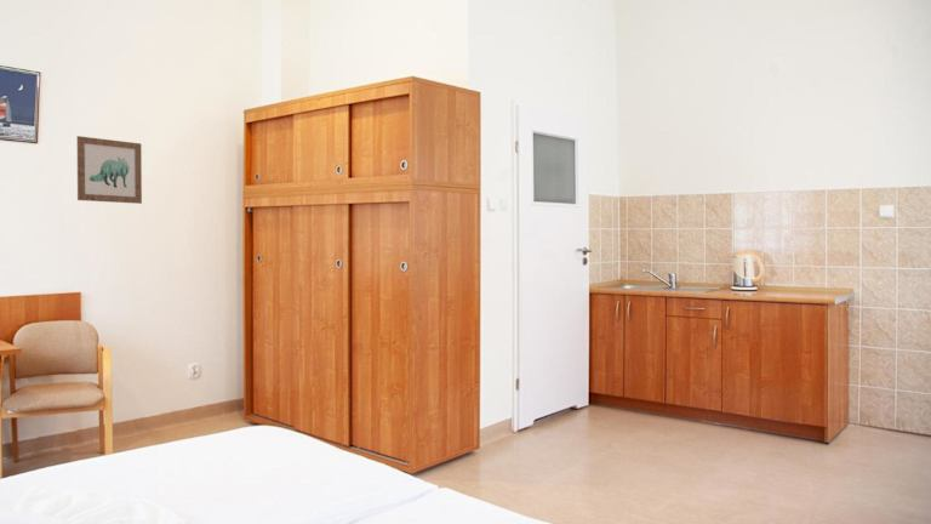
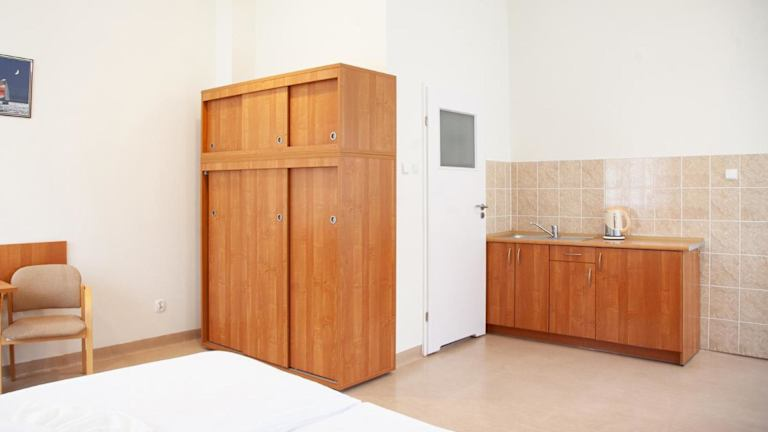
- wall art [75,135,143,205]
